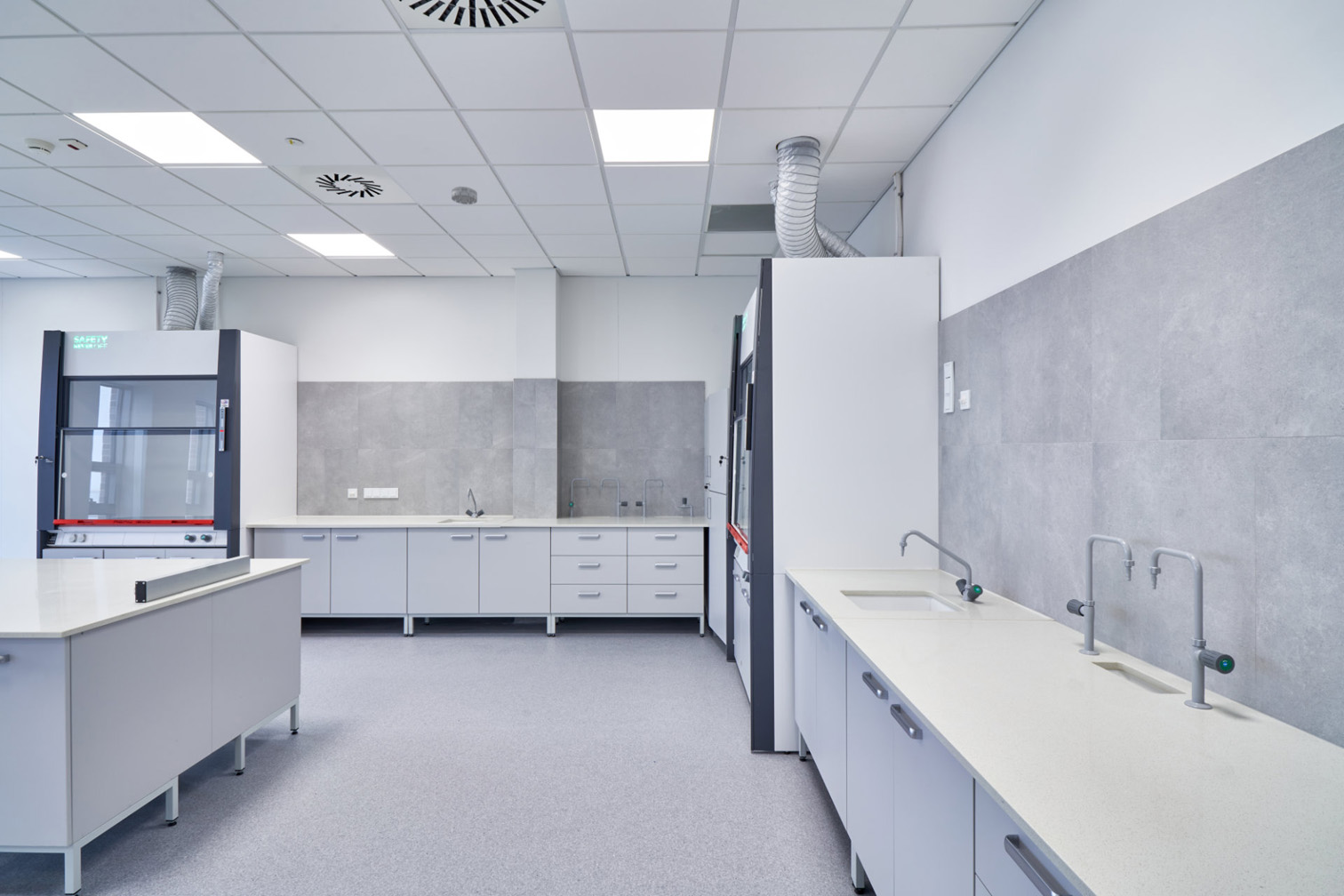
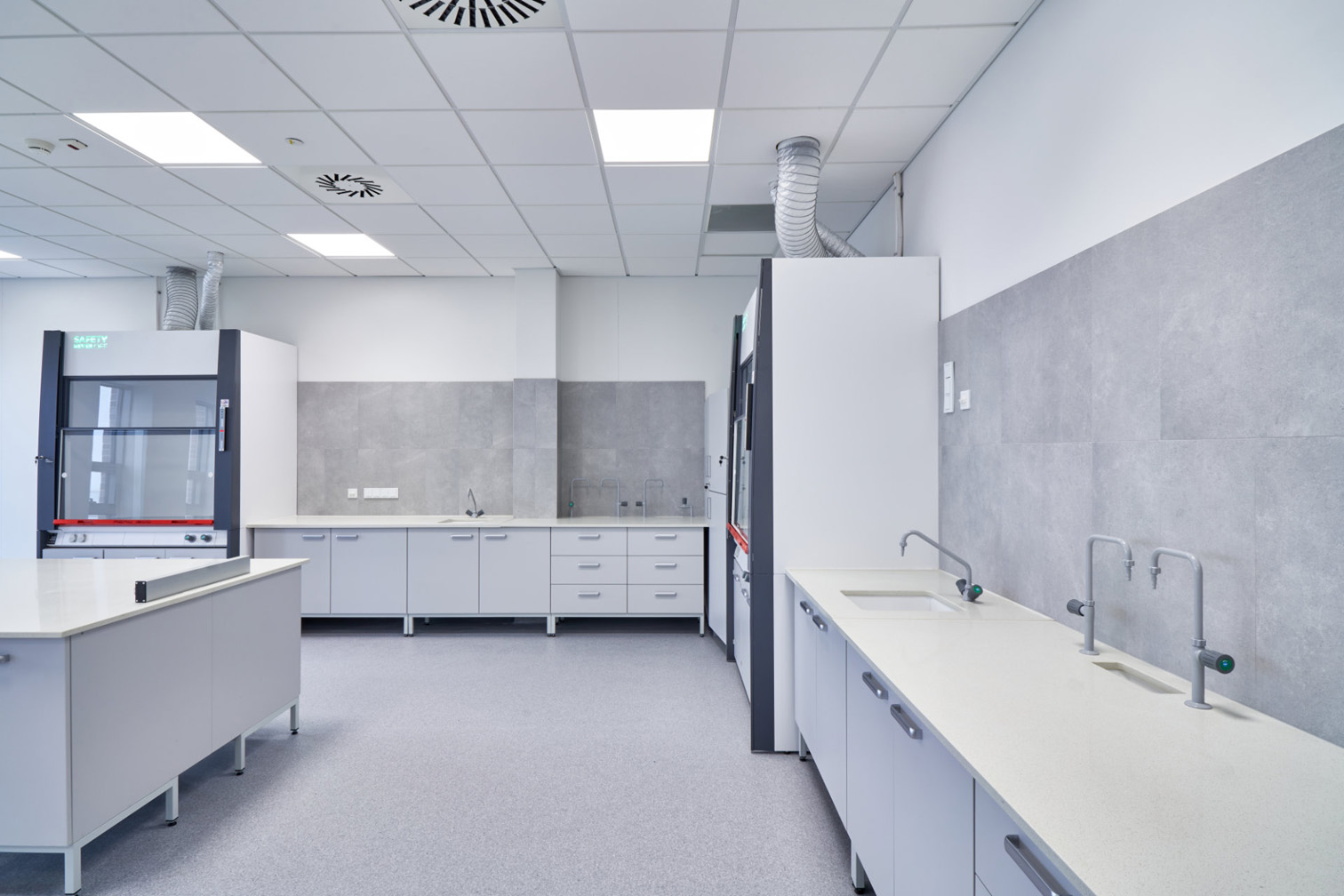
- smoke detector [451,186,478,205]
